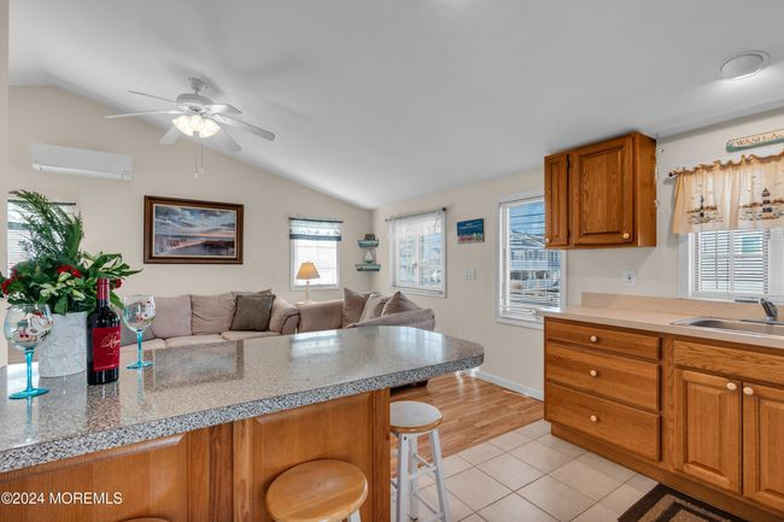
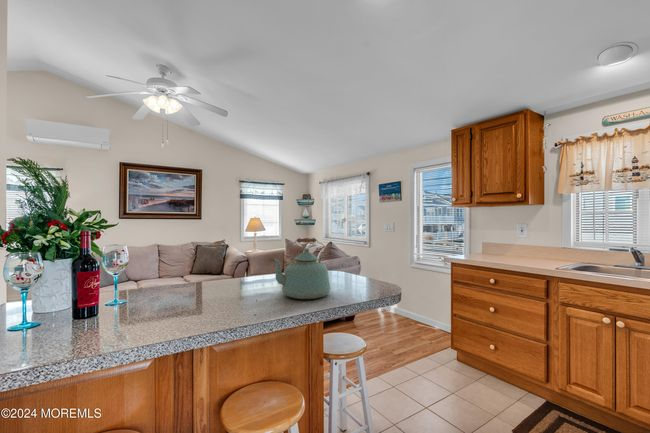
+ kettle [272,237,331,300]
